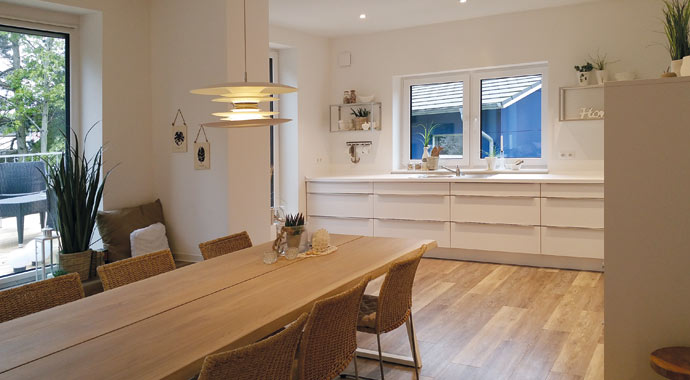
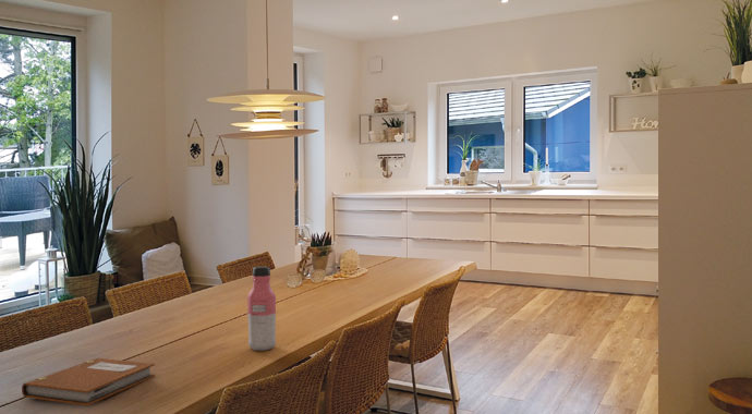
+ notebook [21,357,156,406]
+ water bottle [246,266,277,351]
